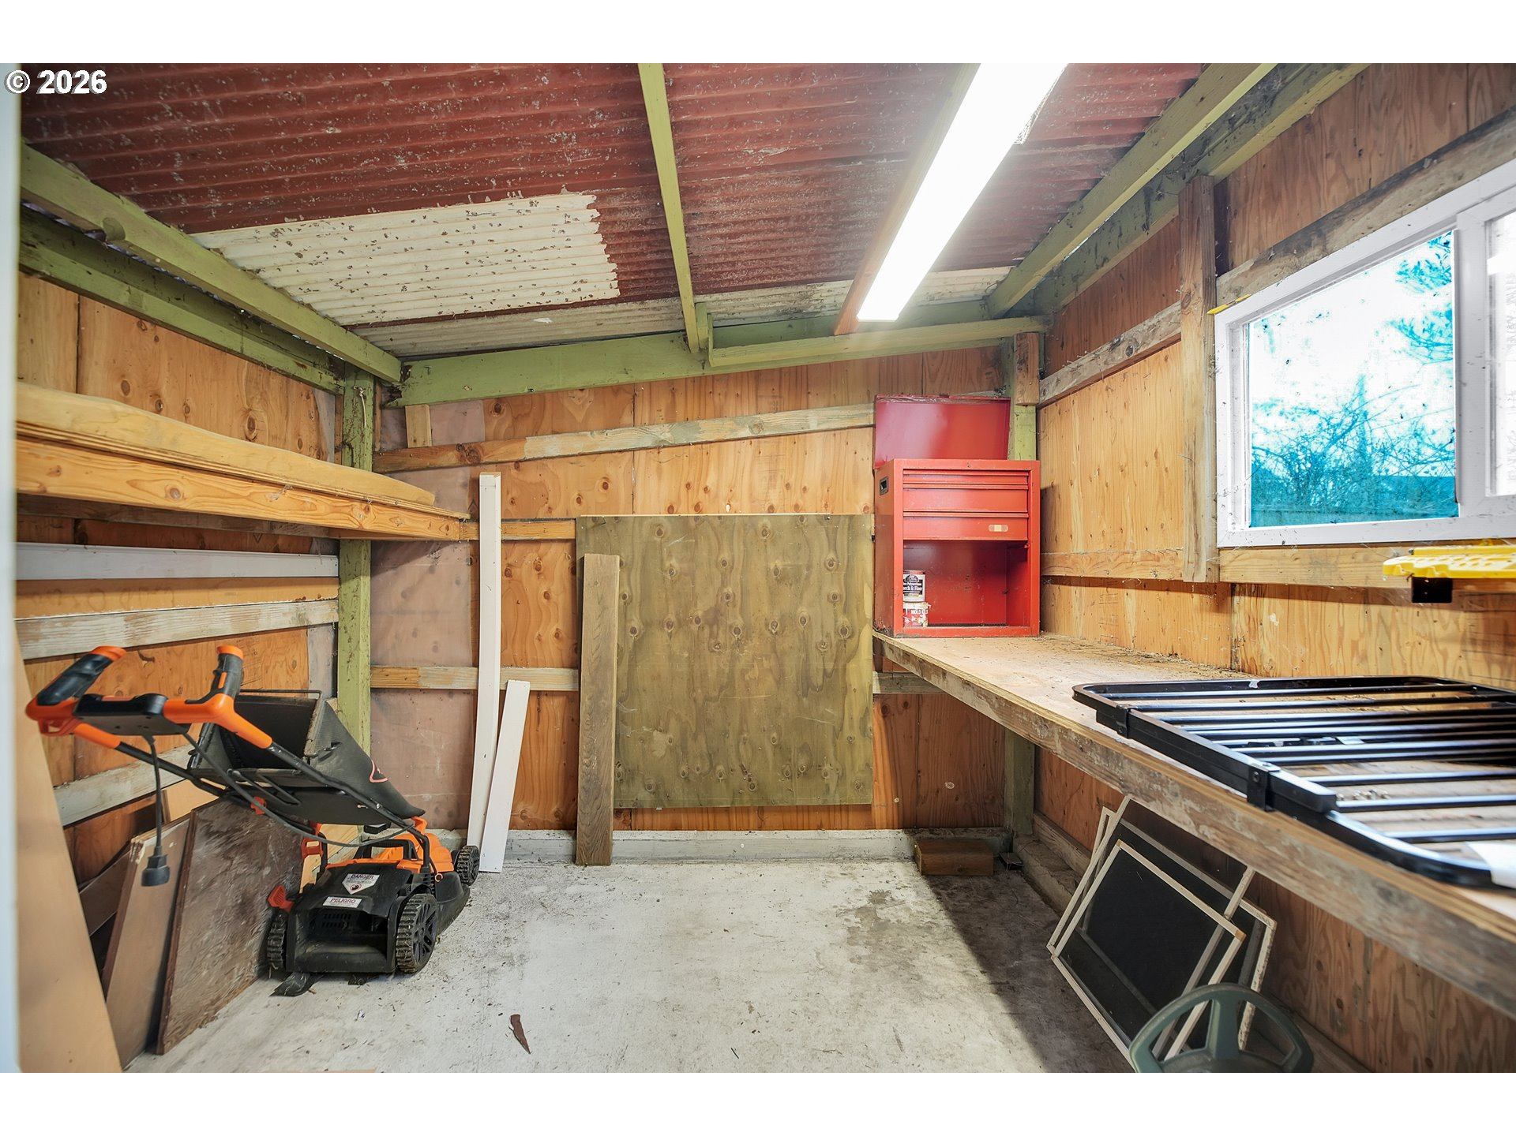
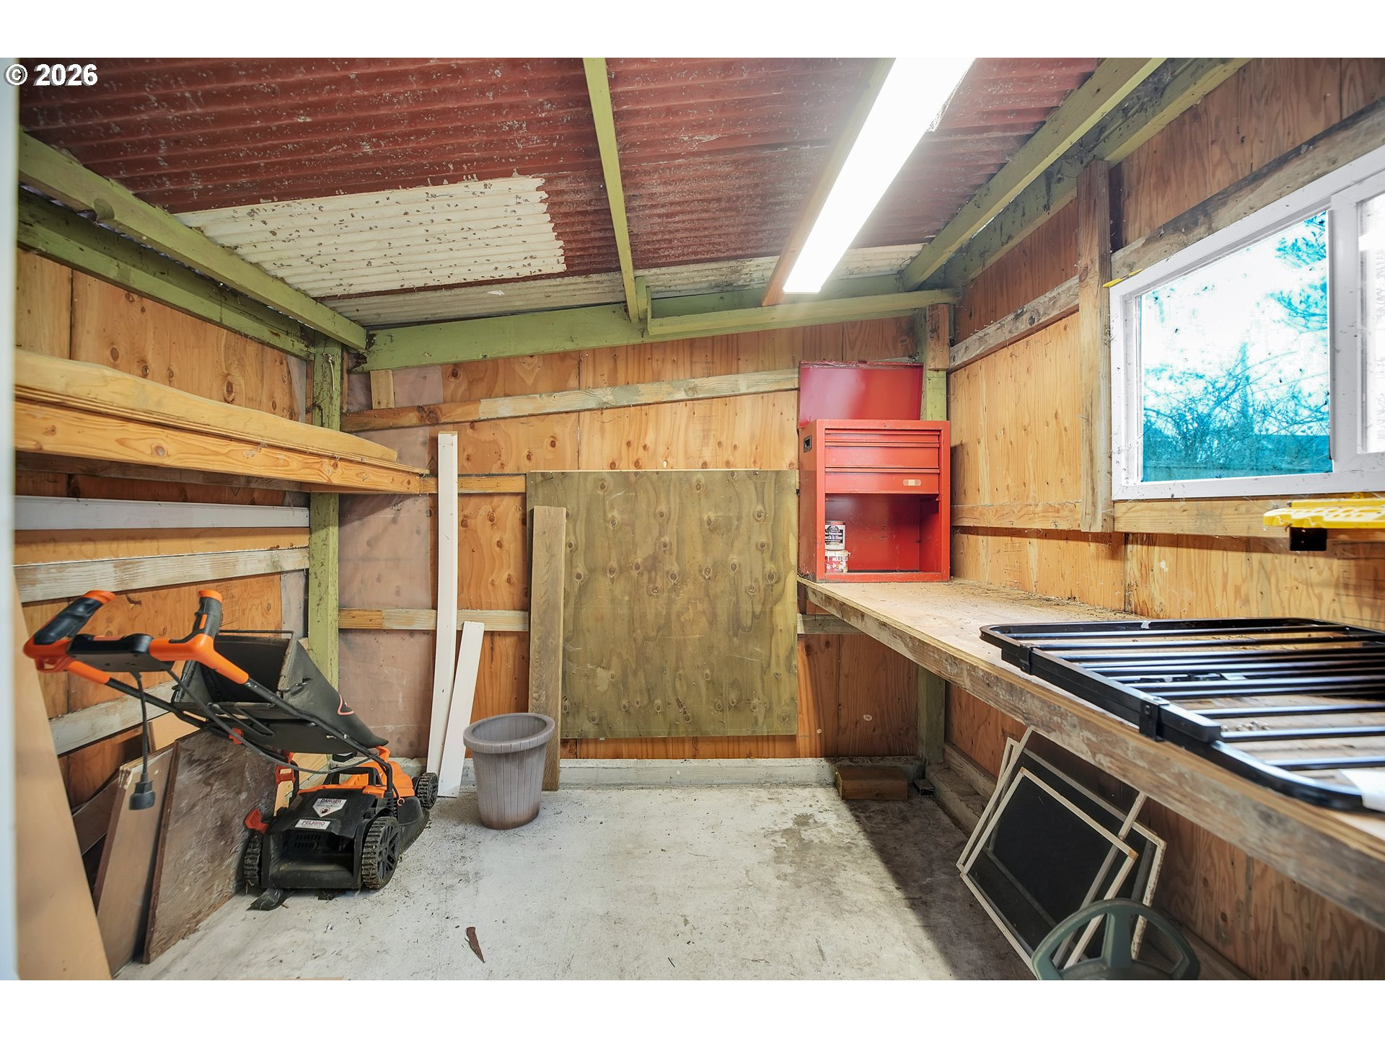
+ trash can [462,712,555,831]
